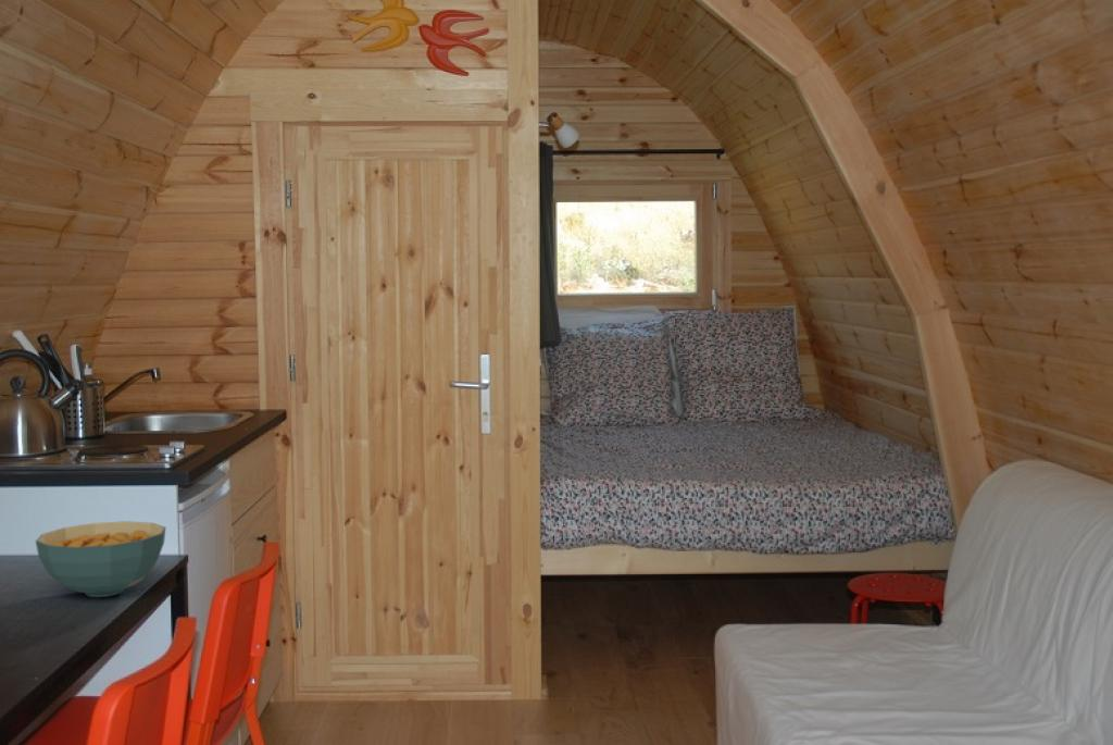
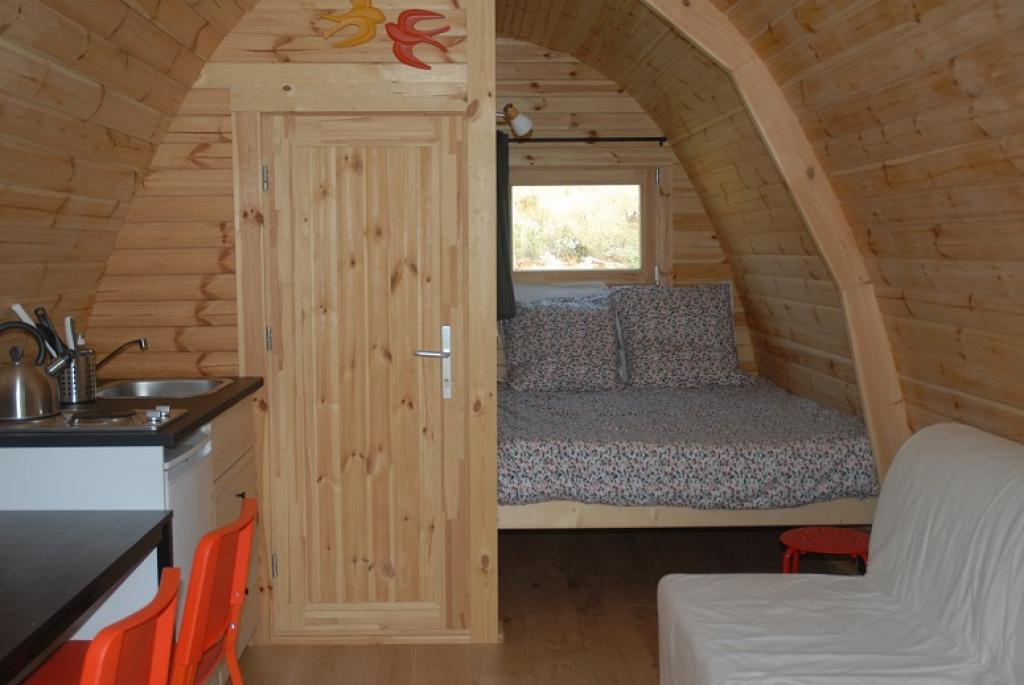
- cereal bowl [35,520,166,598]
